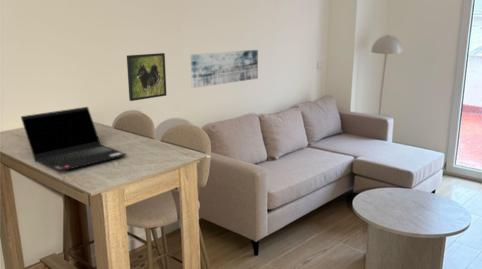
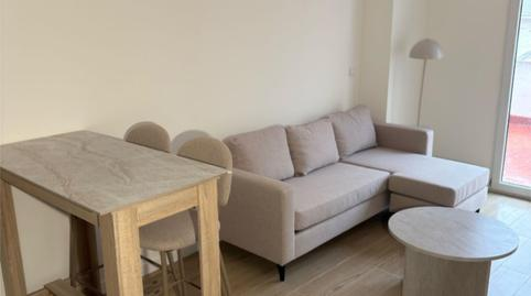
- wall art [190,49,259,89]
- laptop computer [20,106,127,173]
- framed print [126,52,167,102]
